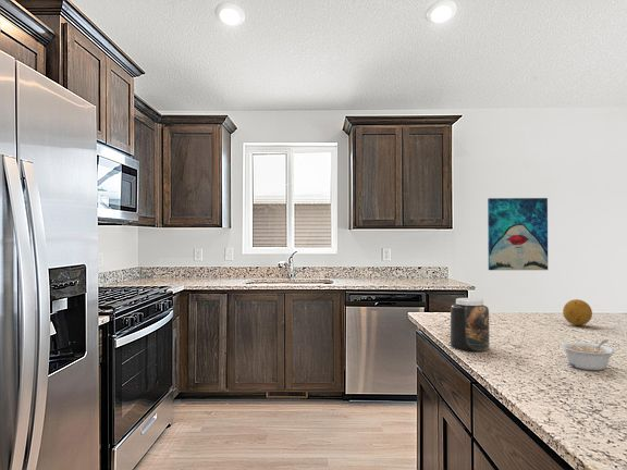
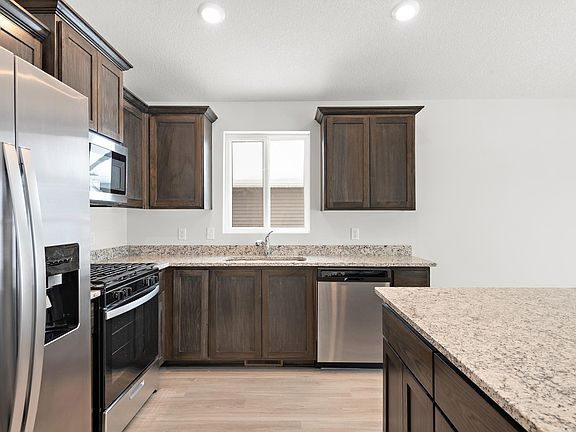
- wall art [487,197,549,271]
- jar [450,297,491,352]
- legume [561,338,616,371]
- fruit [562,298,593,326]
